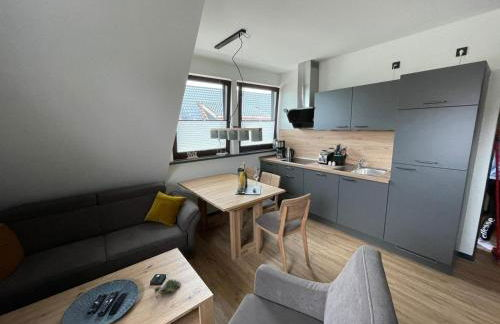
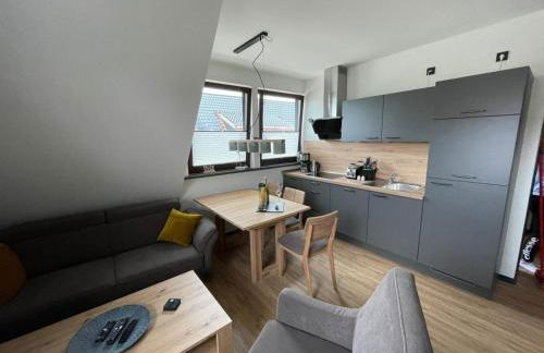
- succulent plant [153,278,182,300]
